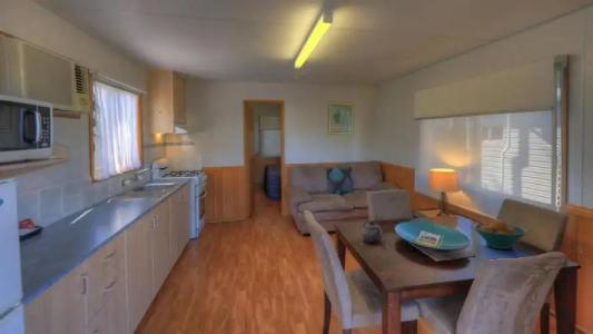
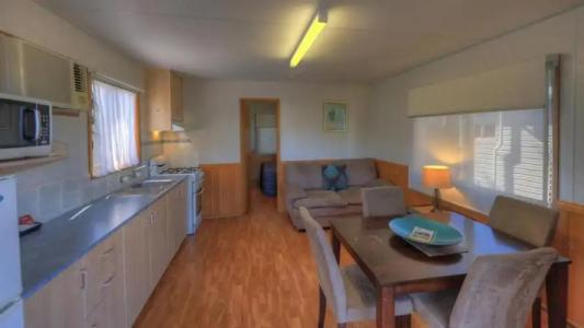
- fruit bowl [472,219,528,250]
- teapot [360,220,384,244]
